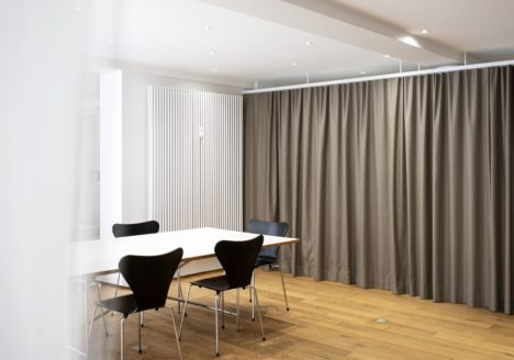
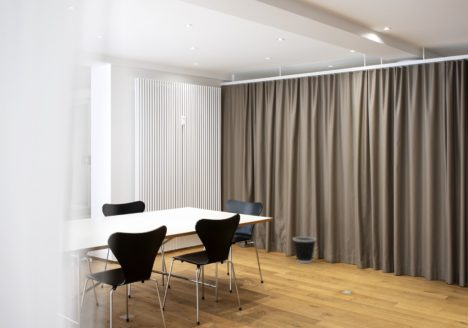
+ wastebasket [292,236,317,264]
